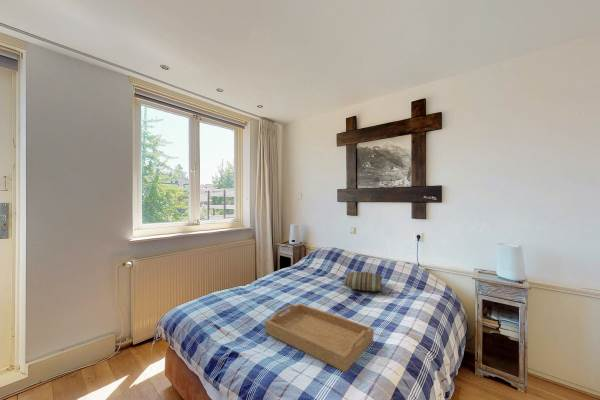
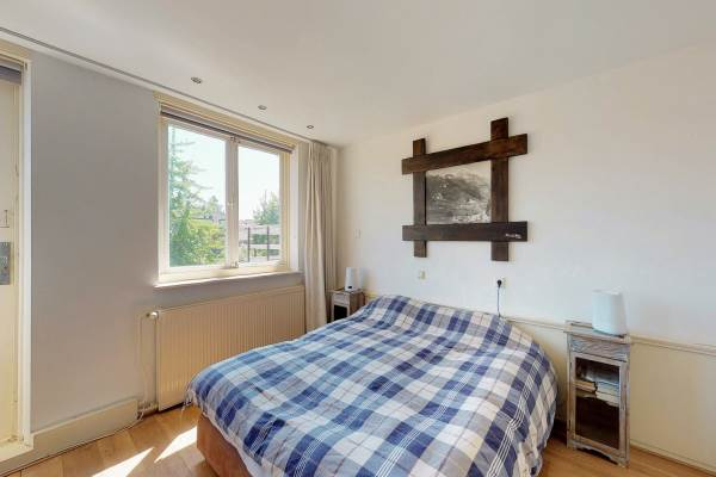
- serving tray [264,302,374,373]
- pillow [342,270,385,292]
